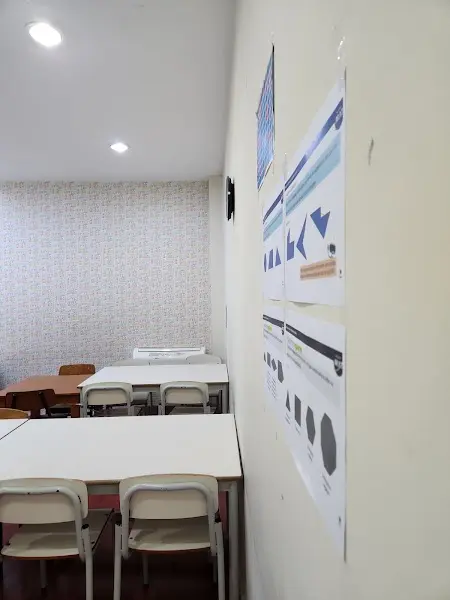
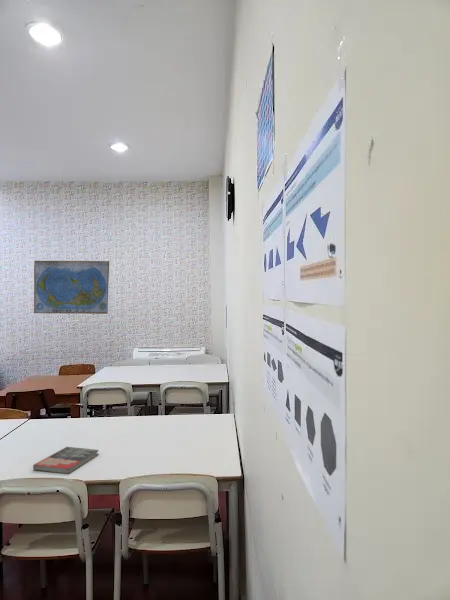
+ book [32,446,100,474]
+ world map [33,260,110,315]
